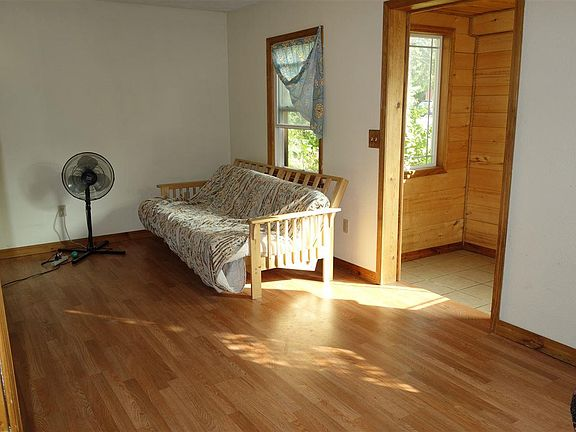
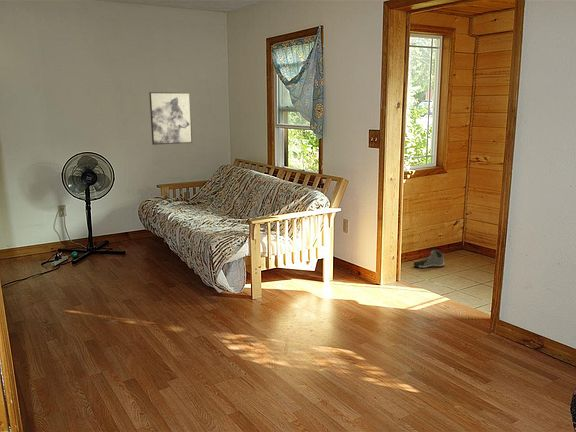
+ wall art [148,91,193,146]
+ sneaker [413,247,445,269]
